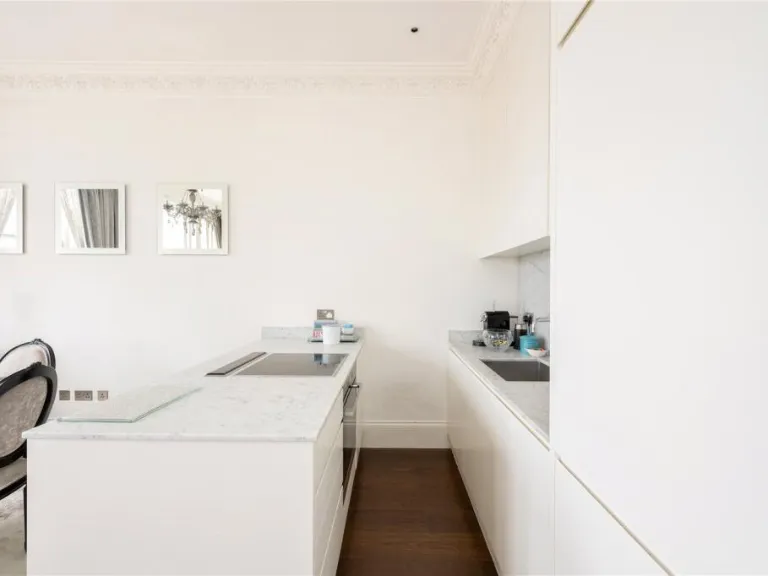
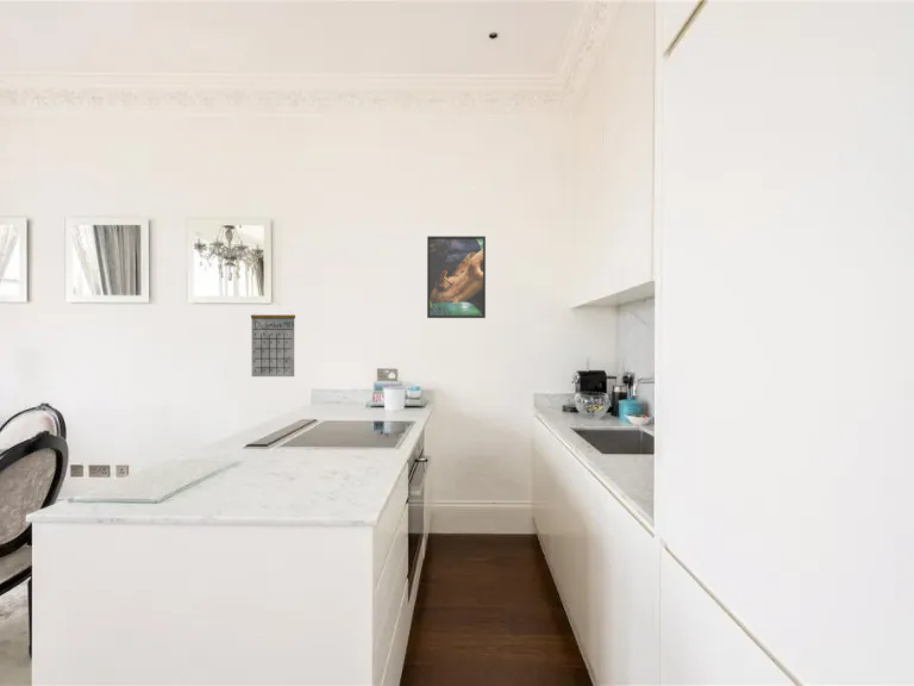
+ calendar [250,300,296,378]
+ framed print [426,235,487,319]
